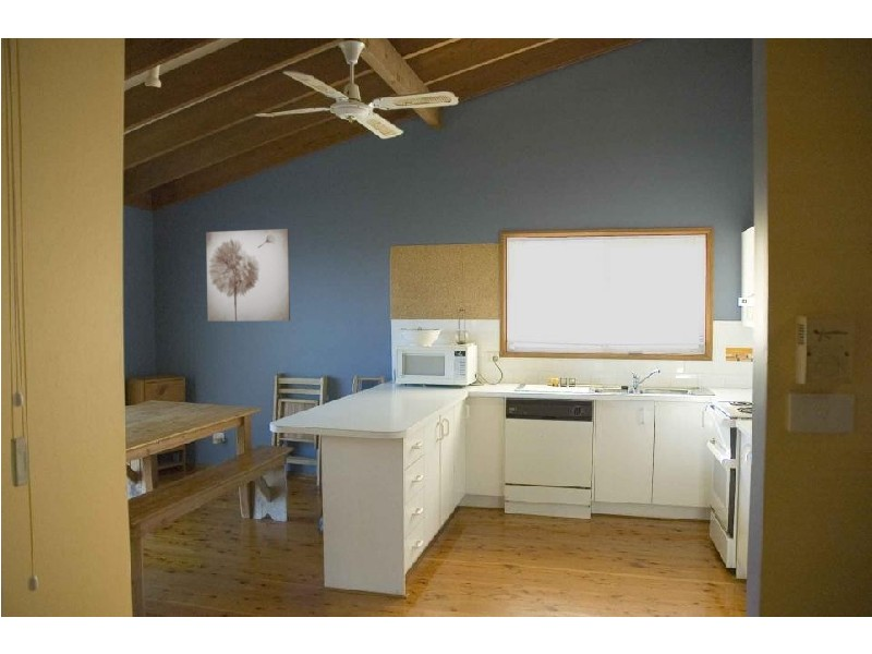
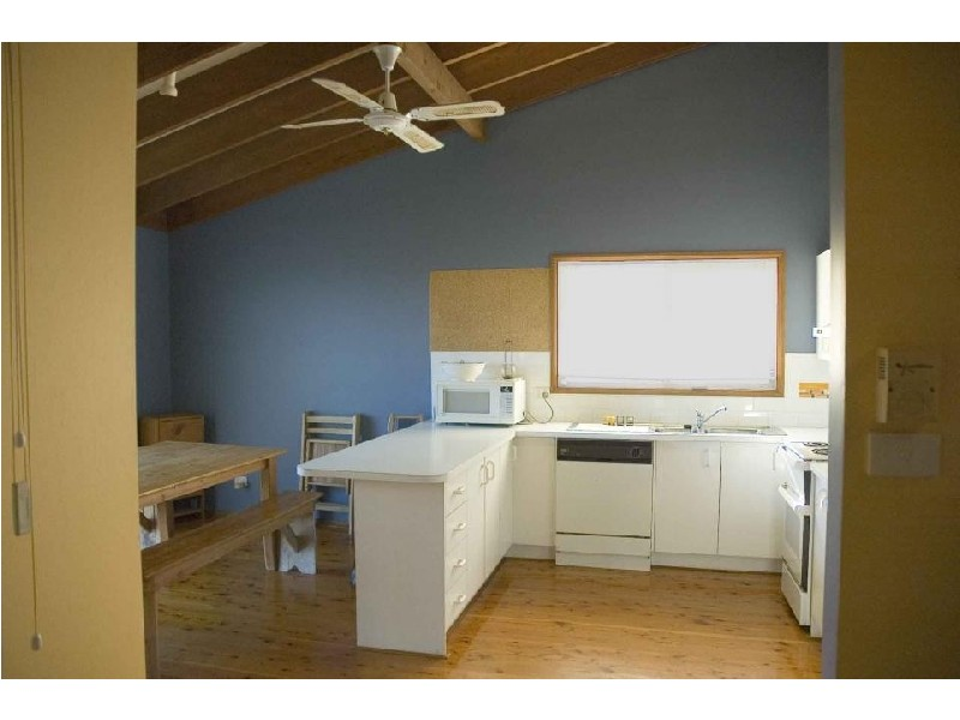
- wall art [205,228,291,323]
